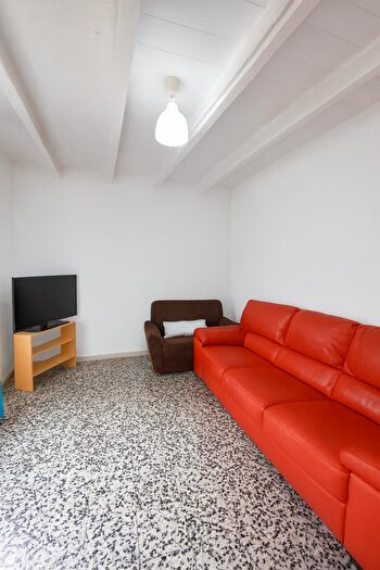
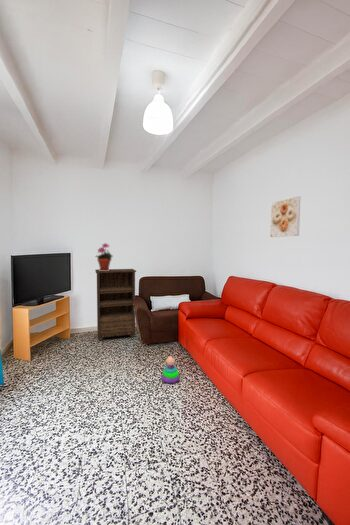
+ potted plant [95,242,114,271]
+ bookshelf [94,268,137,341]
+ stacking toy [161,355,180,384]
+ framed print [269,195,301,238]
